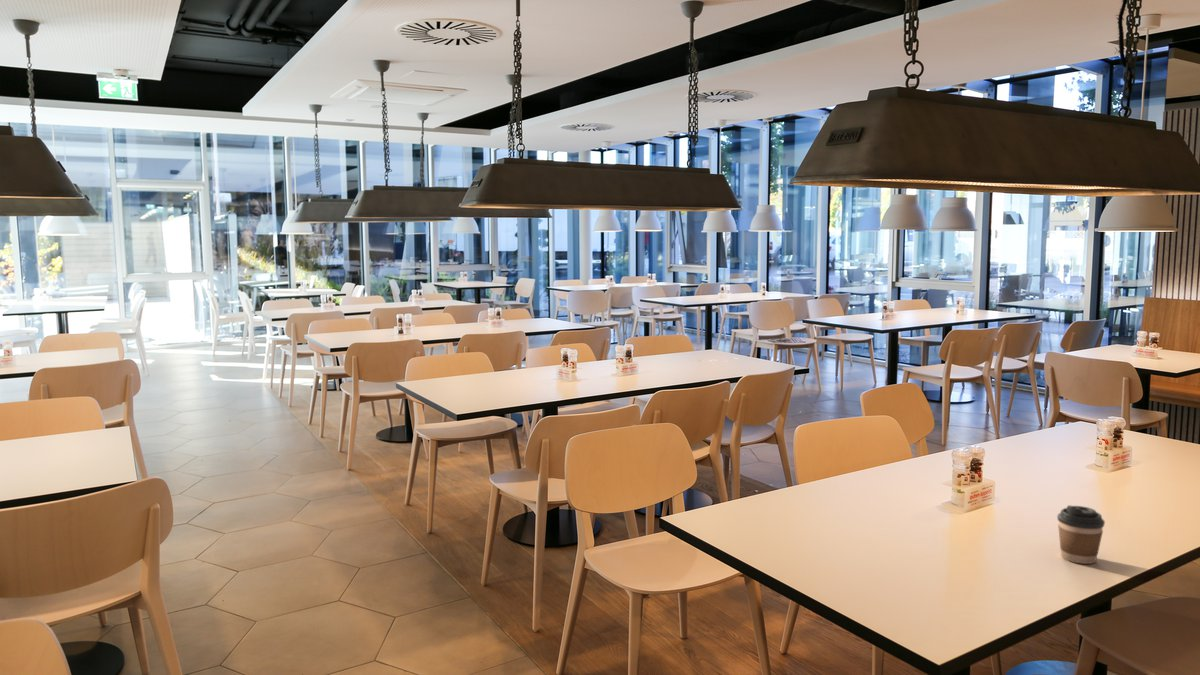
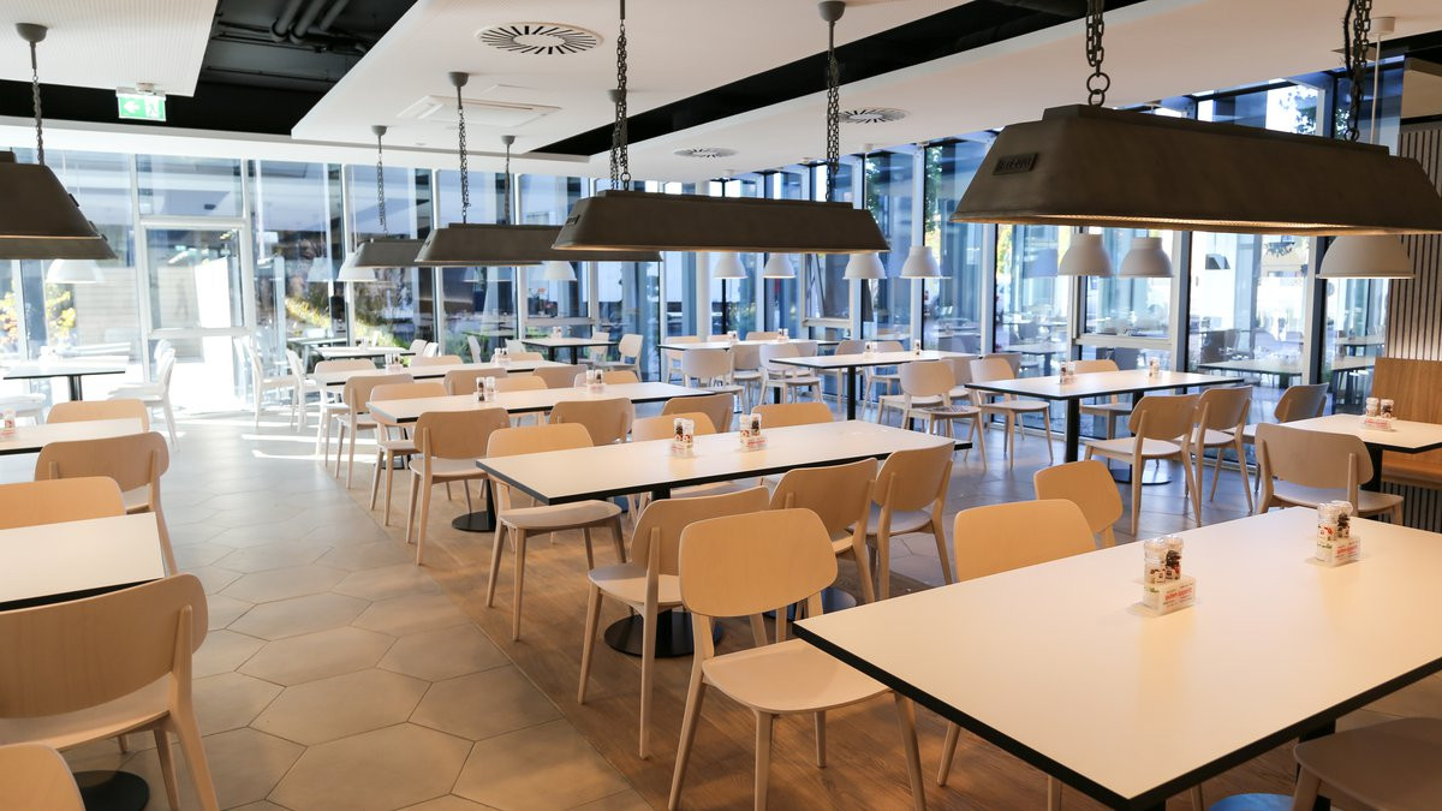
- coffee cup [1056,504,1106,565]
